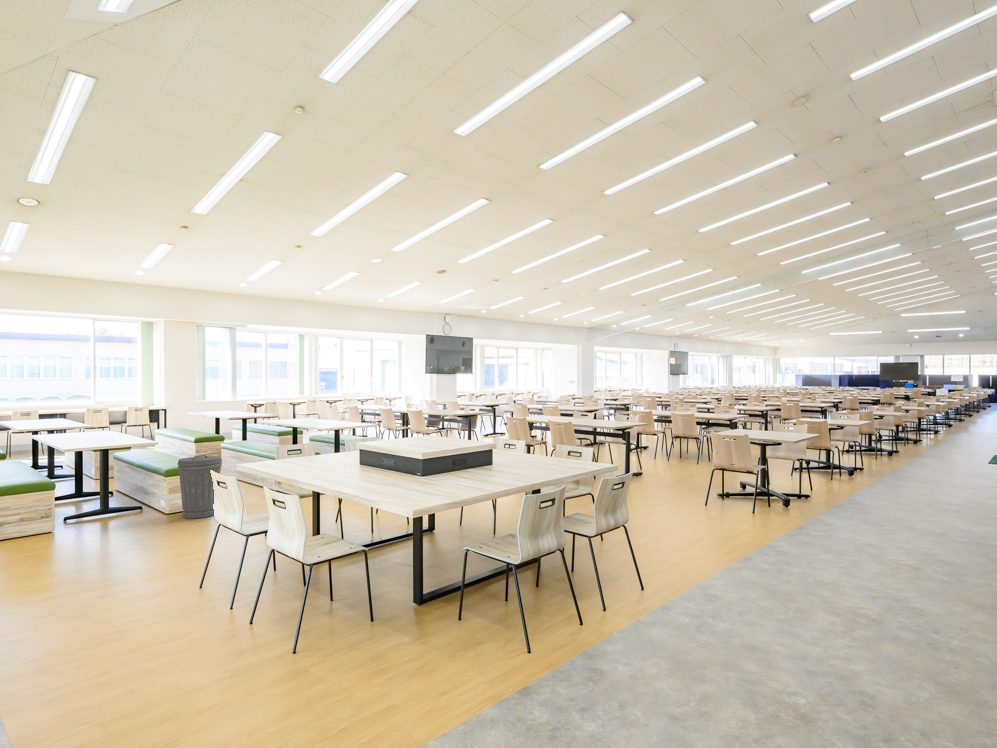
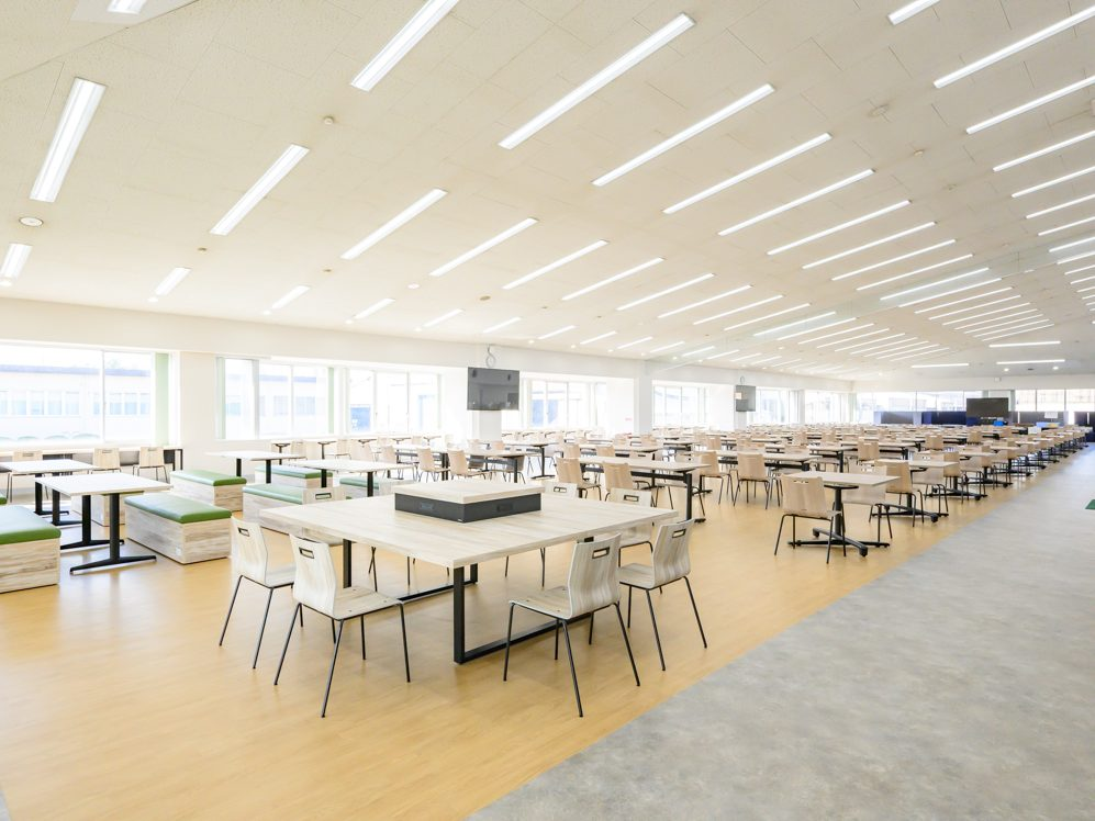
- trash can [177,454,223,519]
